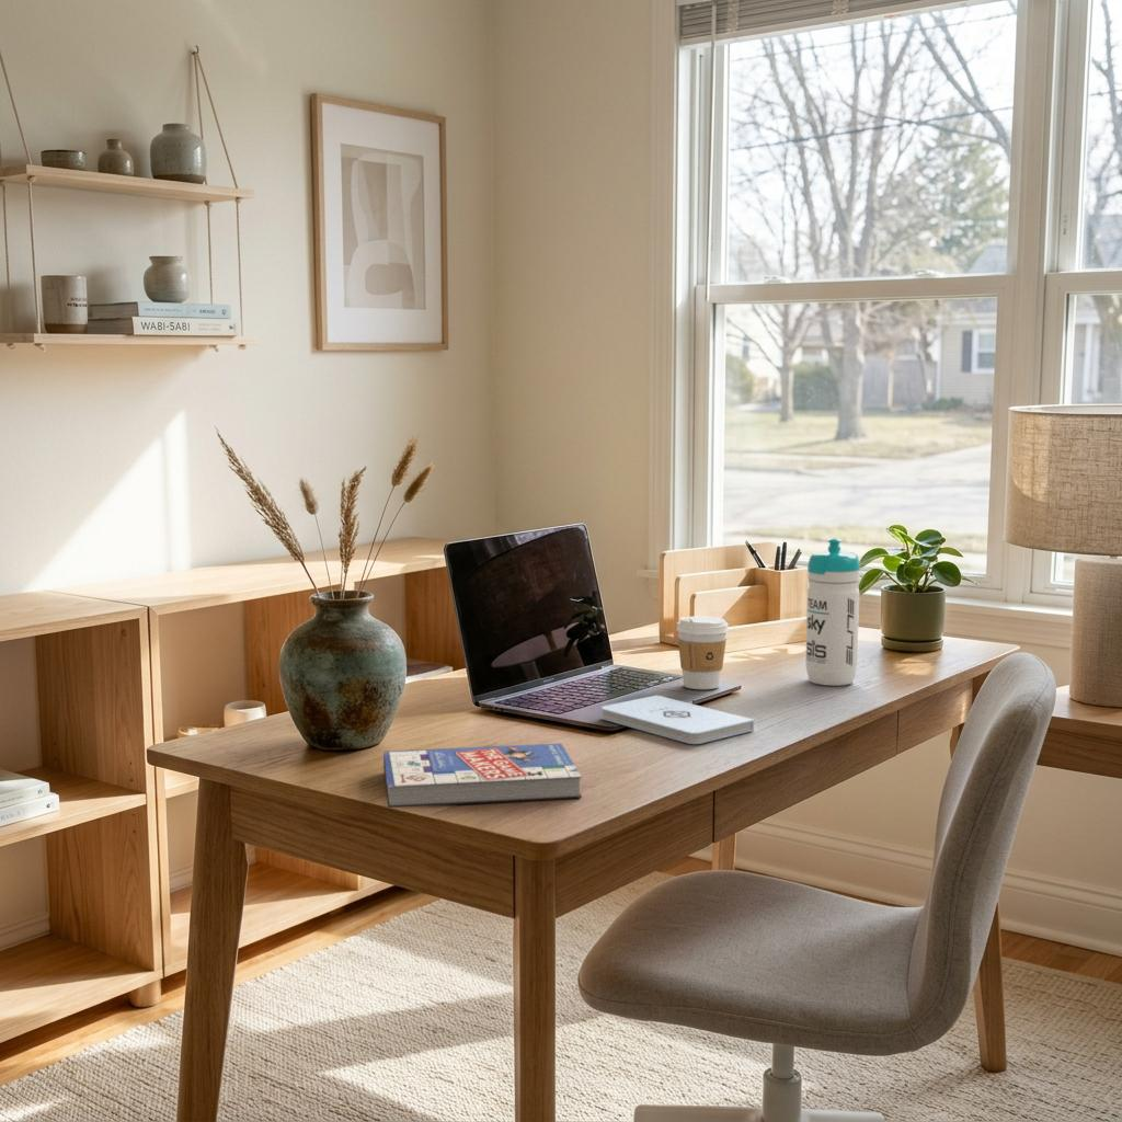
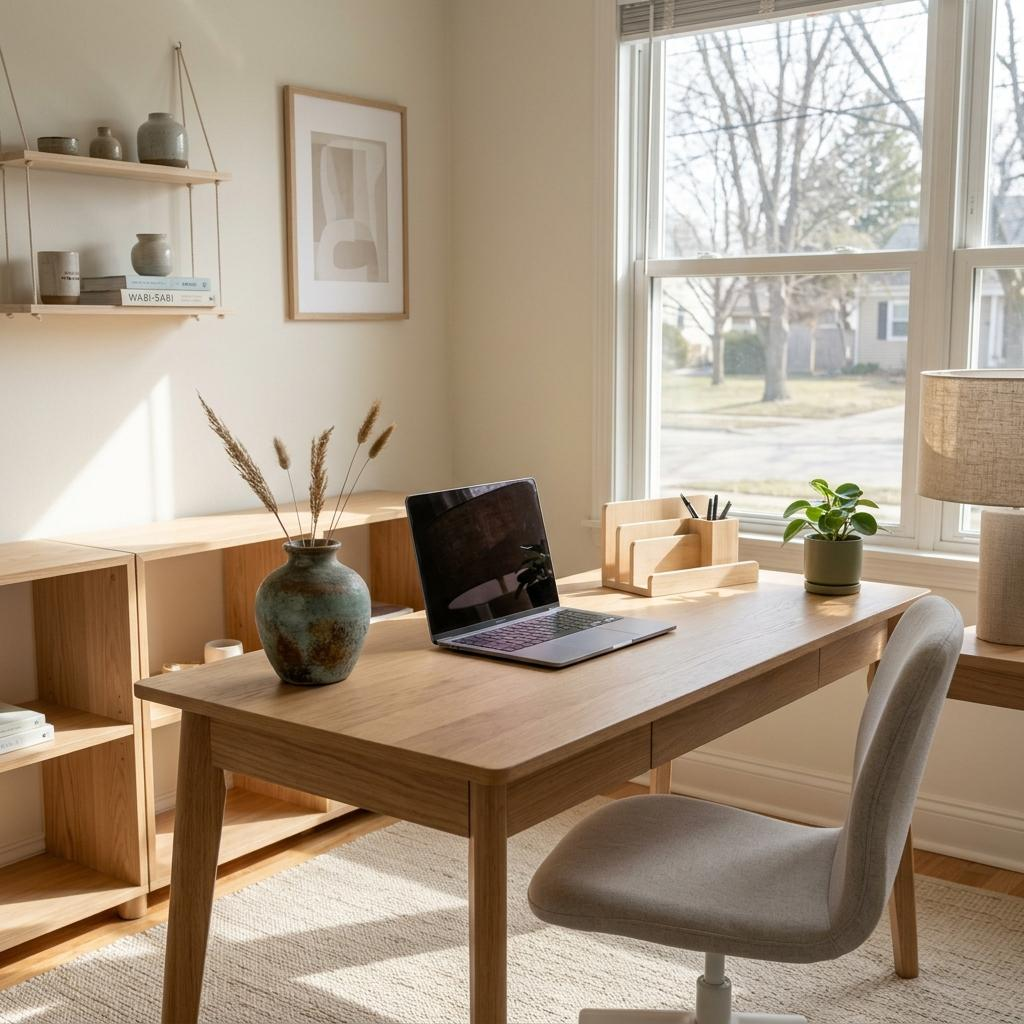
- water bottle [805,537,861,687]
- coffee cup [676,615,729,690]
- notepad [600,694,755,745]
- book [382,742,583,809]
